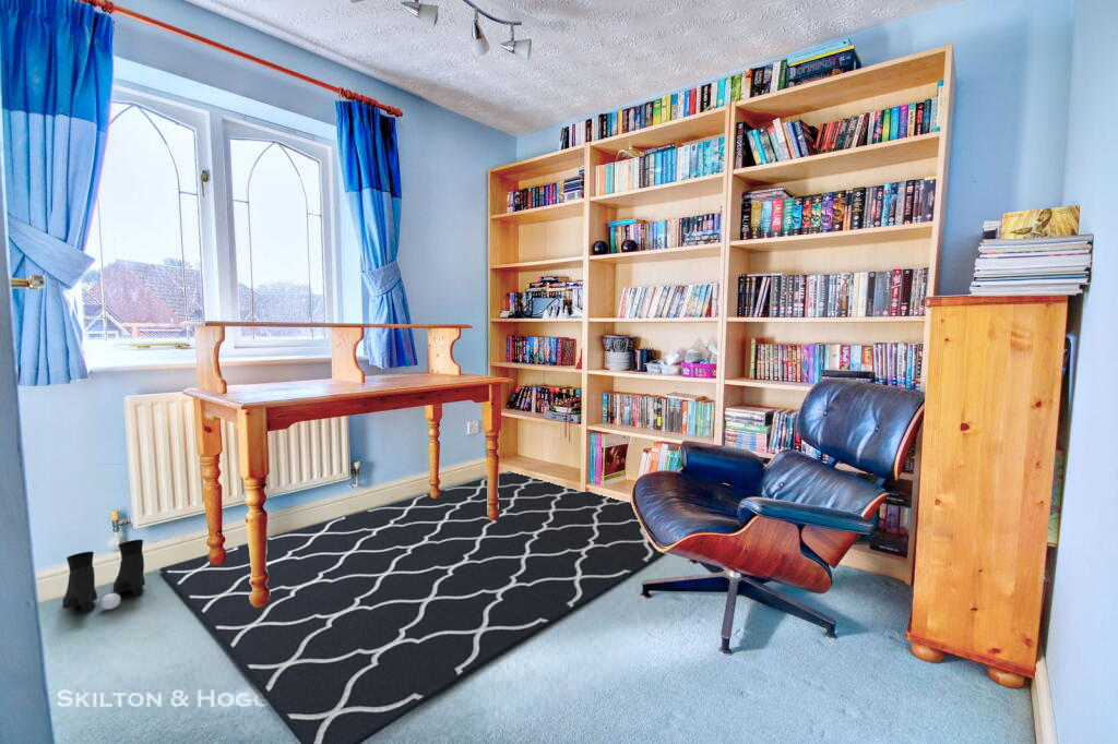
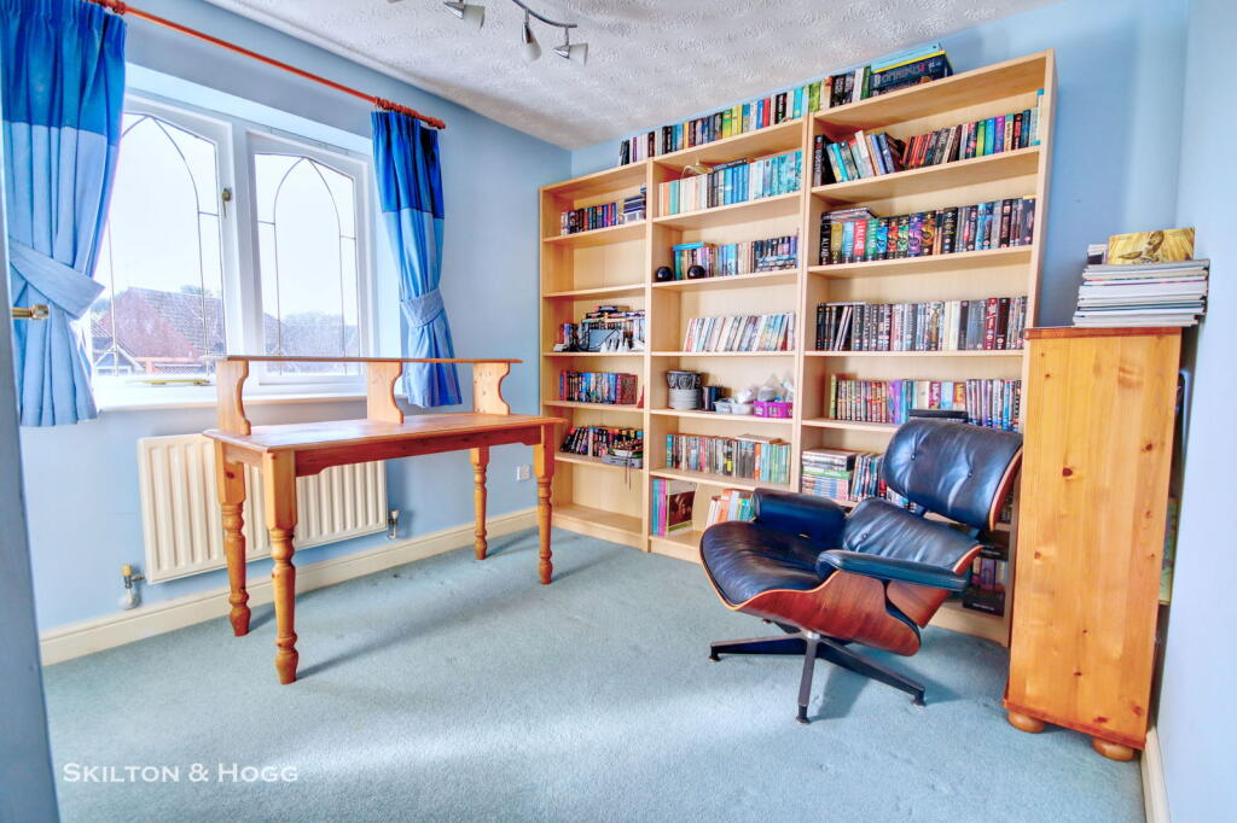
- rug [158,470,666,744]
- boots [62,539,146,614]
